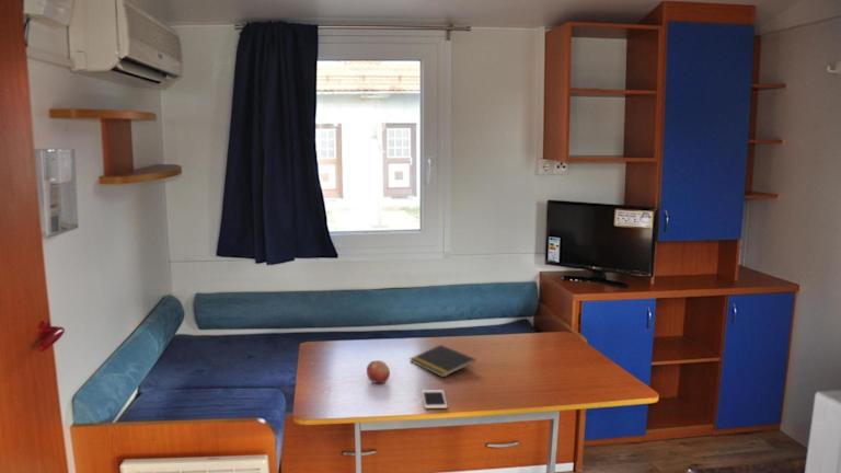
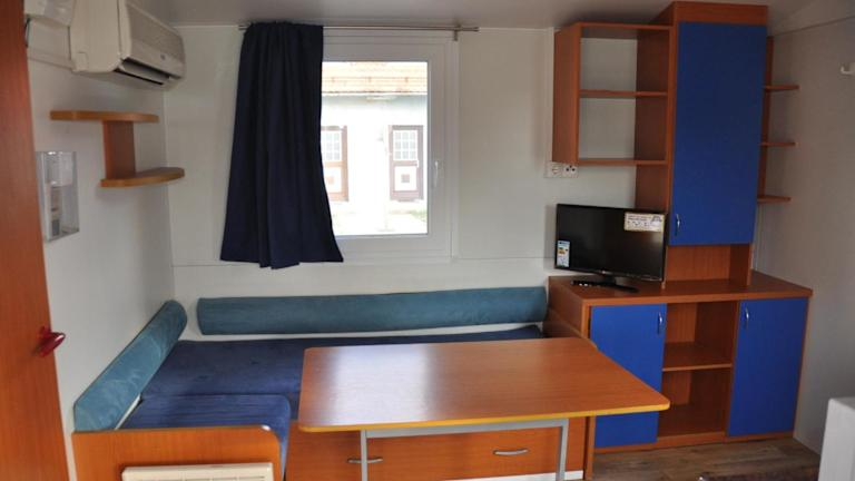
- fruit [366,359,391,384]
- cell phone [420,389,448,409]
- notepad [408,344,476,379]
